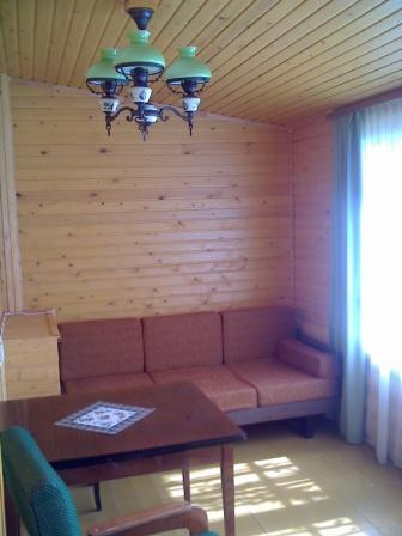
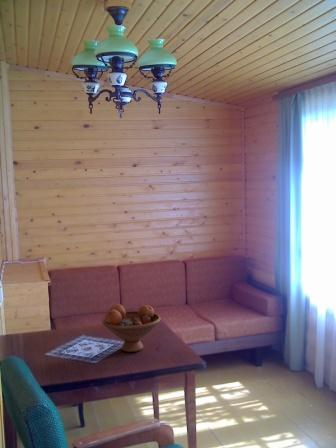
+ fruit bowl [101,303,162,353]
